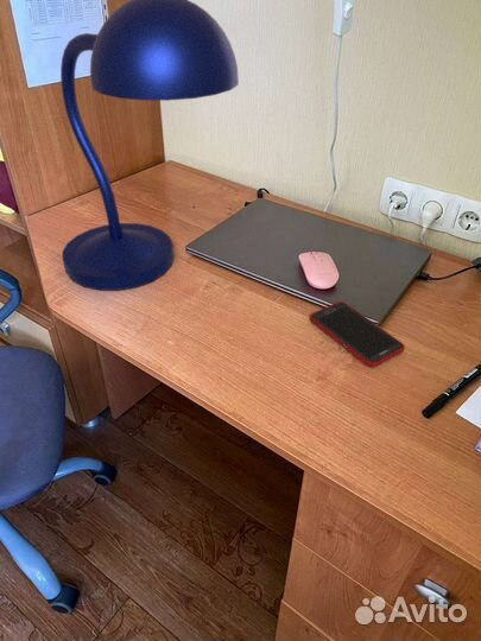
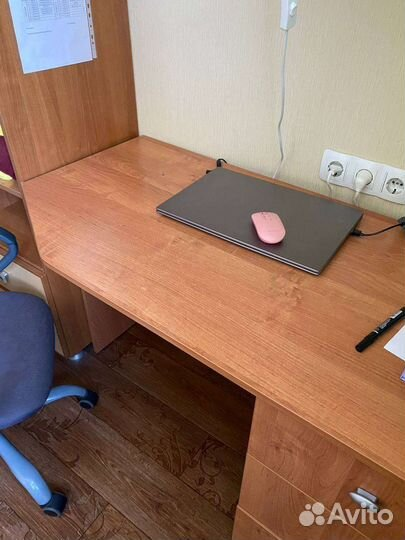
- cell phone [309,300,406,368]
- desk lamp [59,0,240,292]
